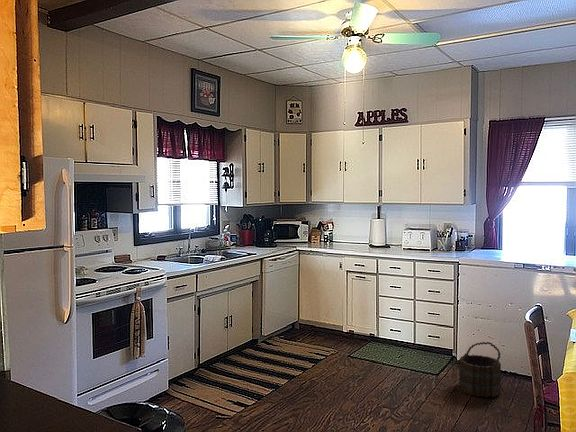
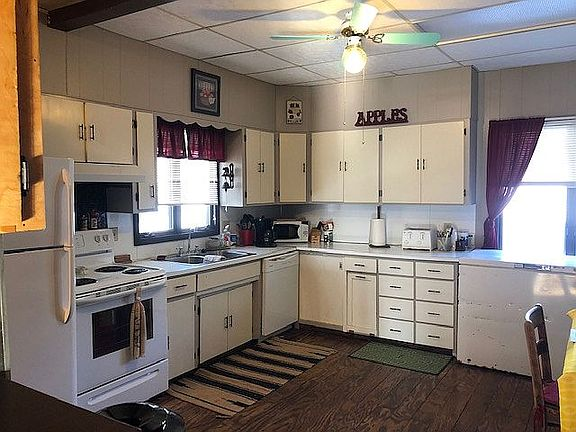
- bucket [458,341,502,399]
